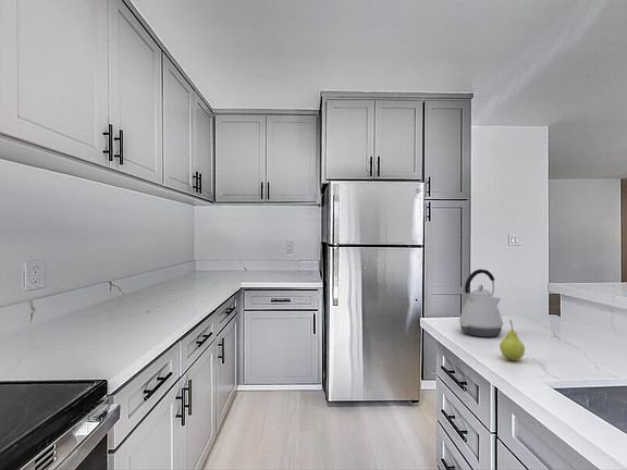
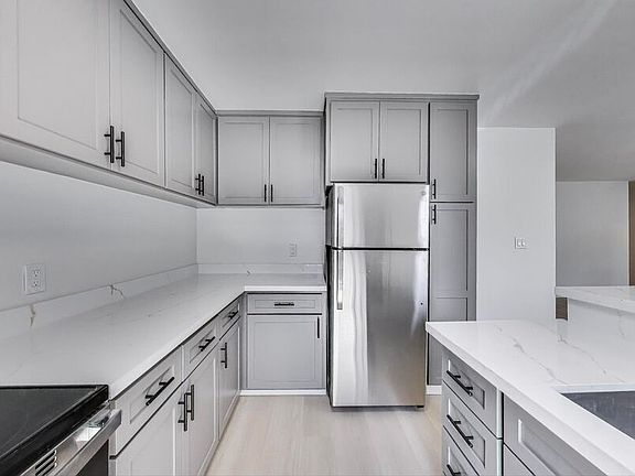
- fruit [499,319,526,361]
- kettle [458,268,504,338]
